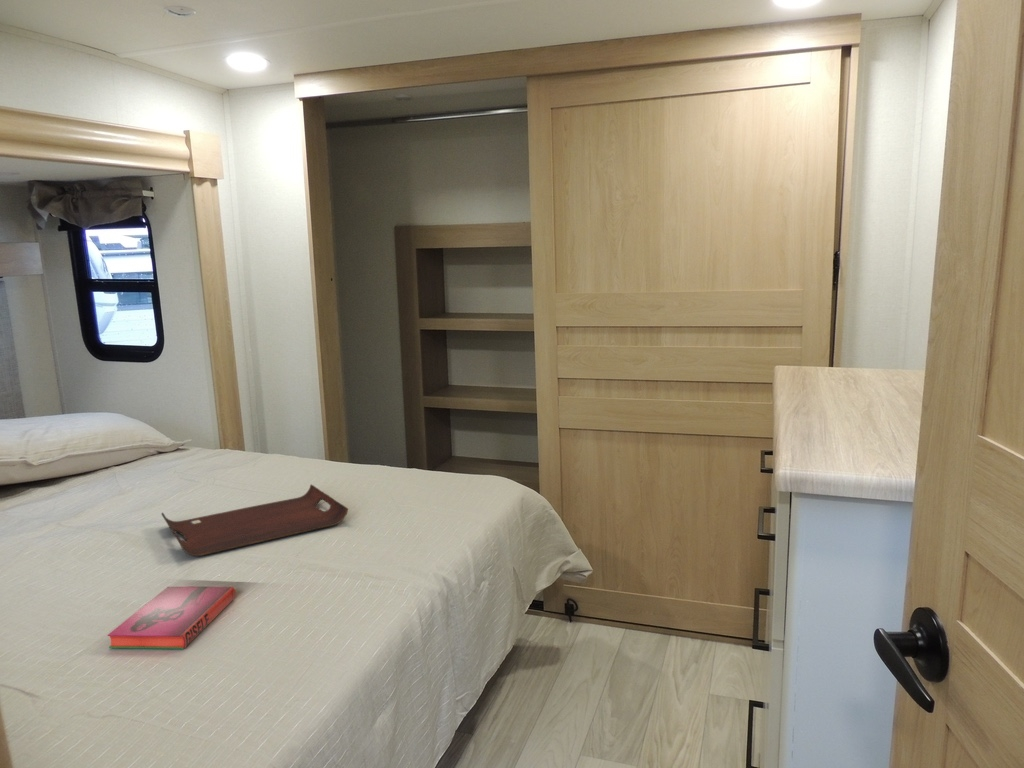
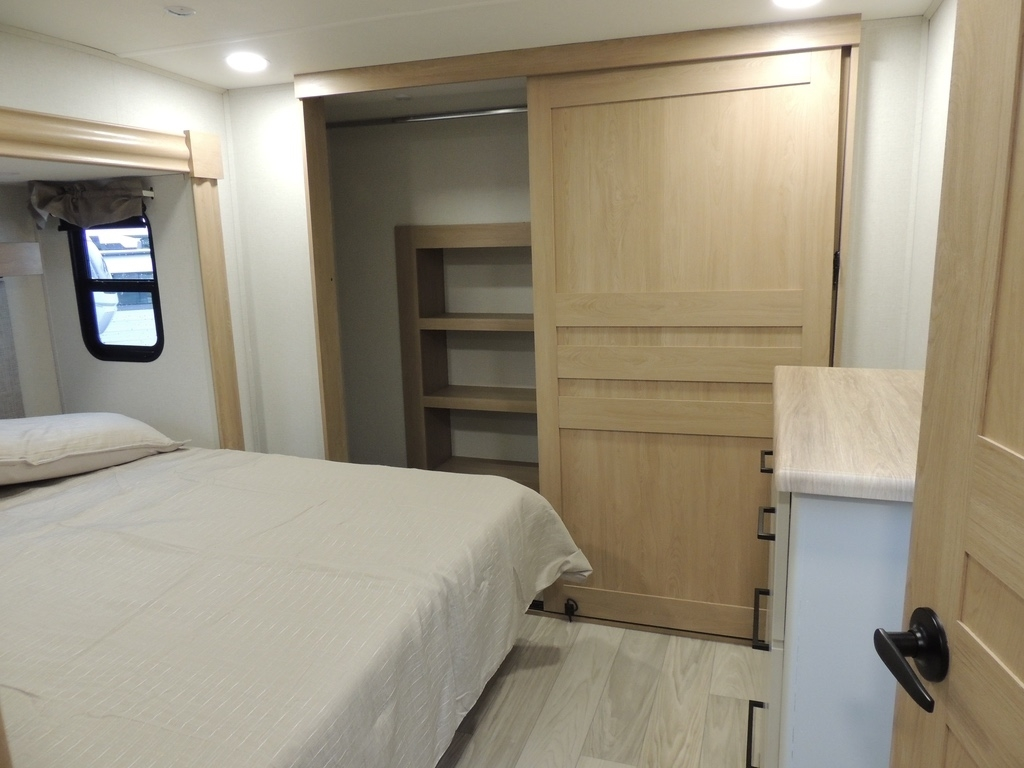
- hardback book [106,585,236,650]
- serving tray [160,484,349,557]
